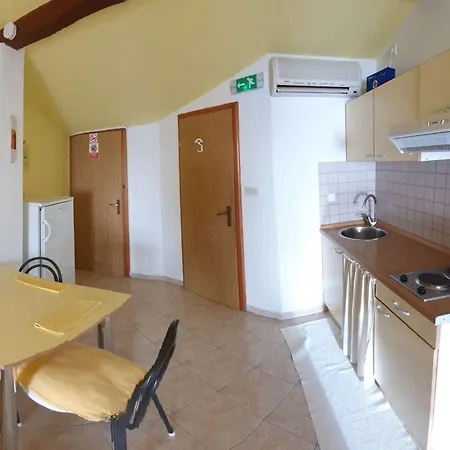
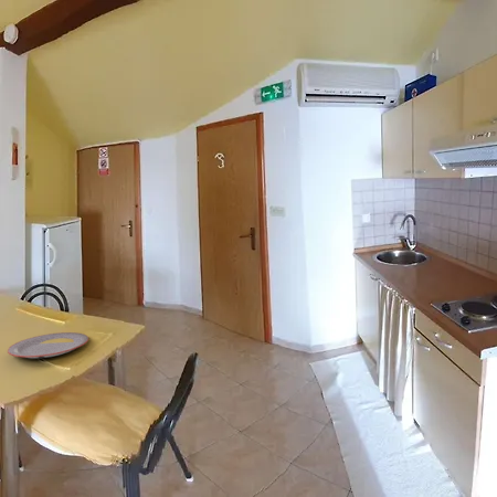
+ plate [7,331,89,359]
